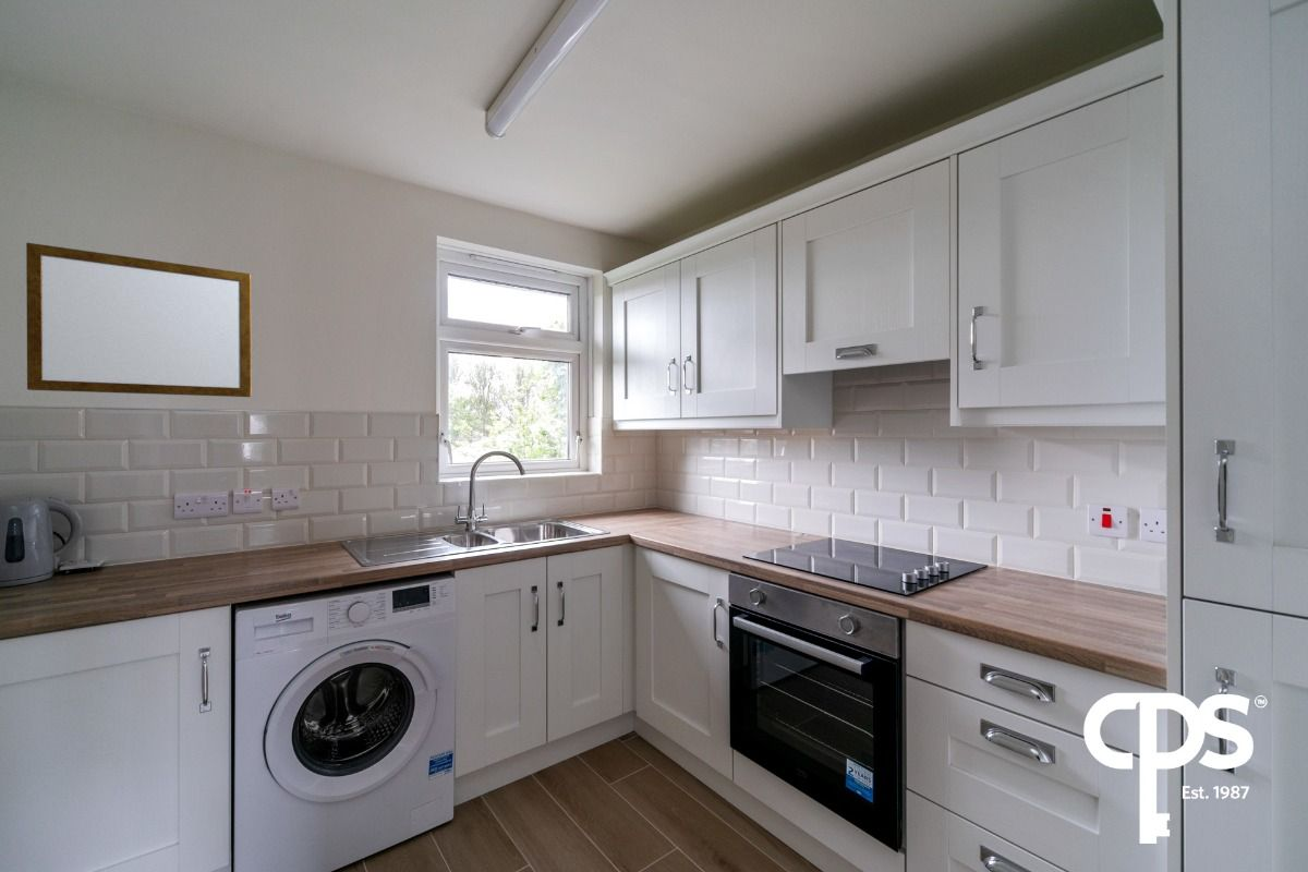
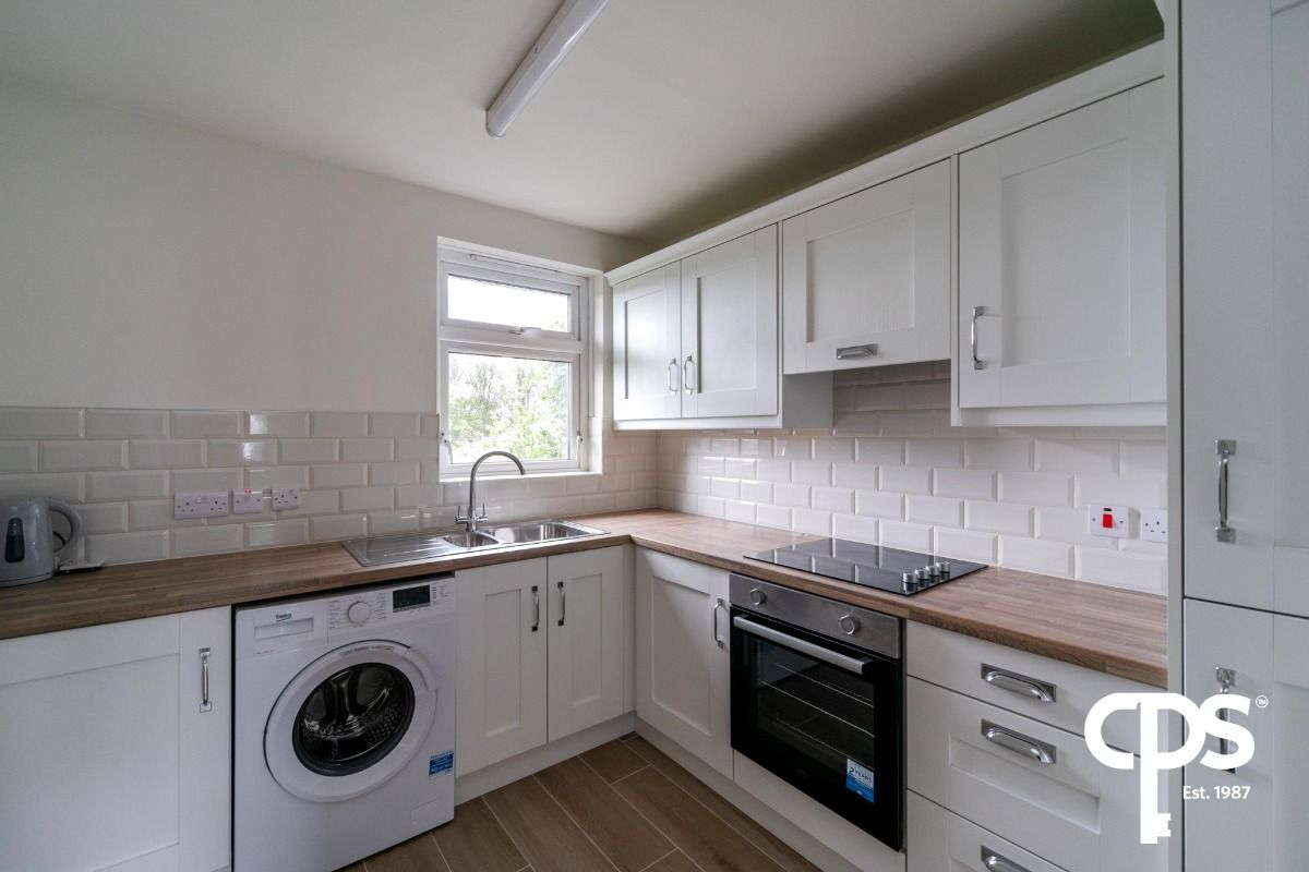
- writing board [25,241,252,398]
